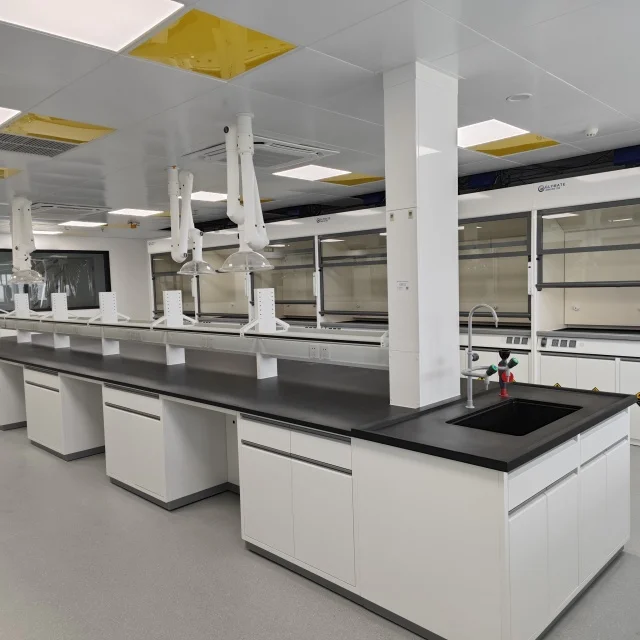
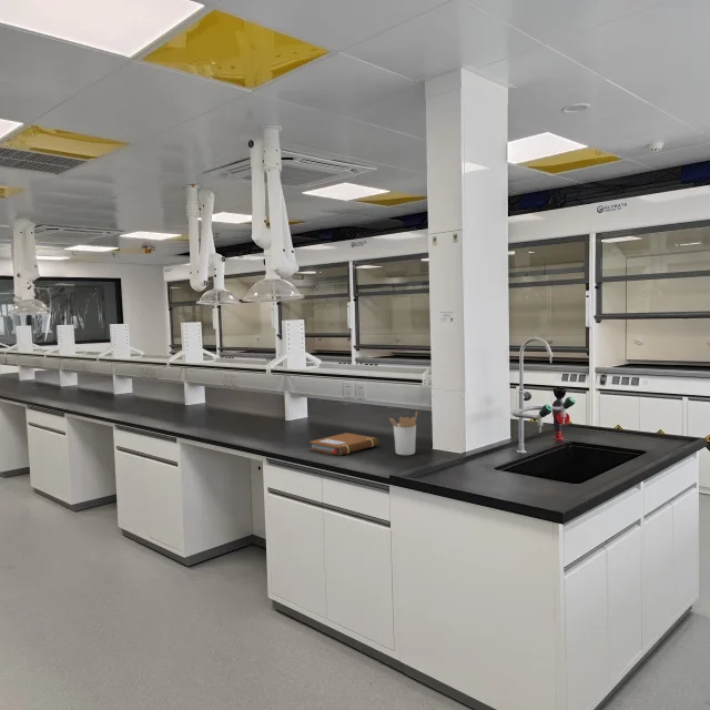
+ notebook [308,432,379,456]
+ utensil holder [388,410,418,456]
